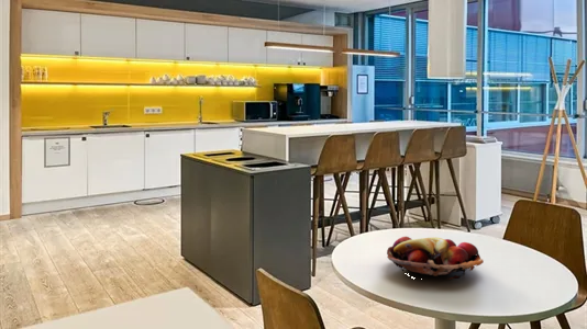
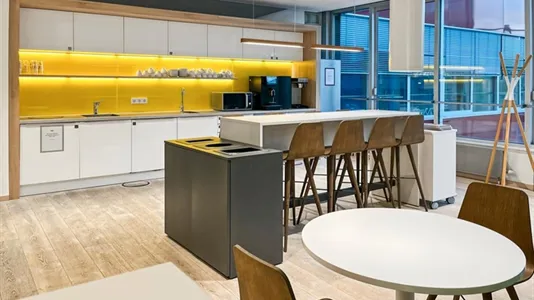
- fruit basket [386,236,485,281]
